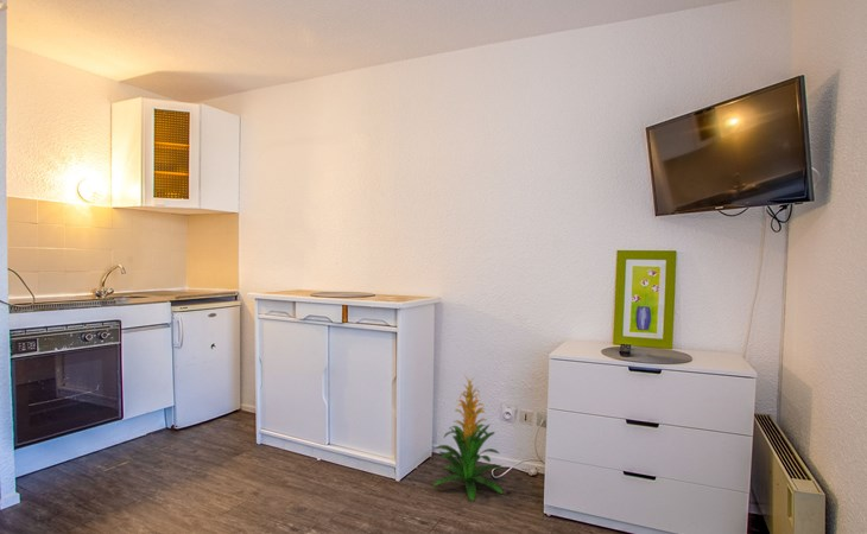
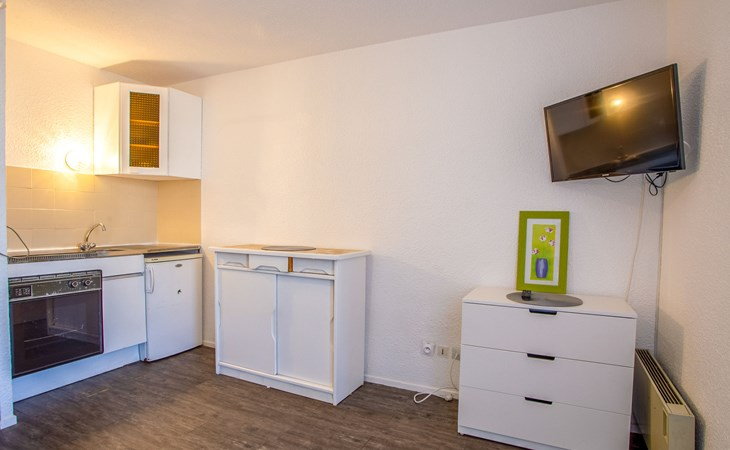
- indoor plant [432,375,504,502]
